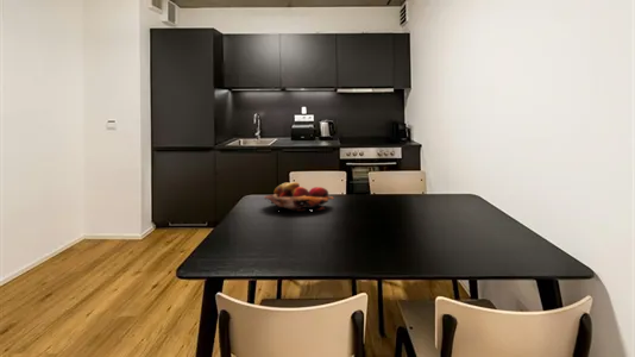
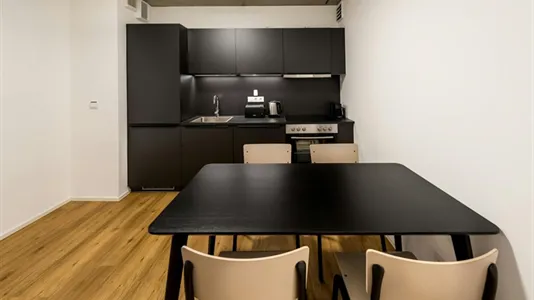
- fruit basket [263,181,334,212]
